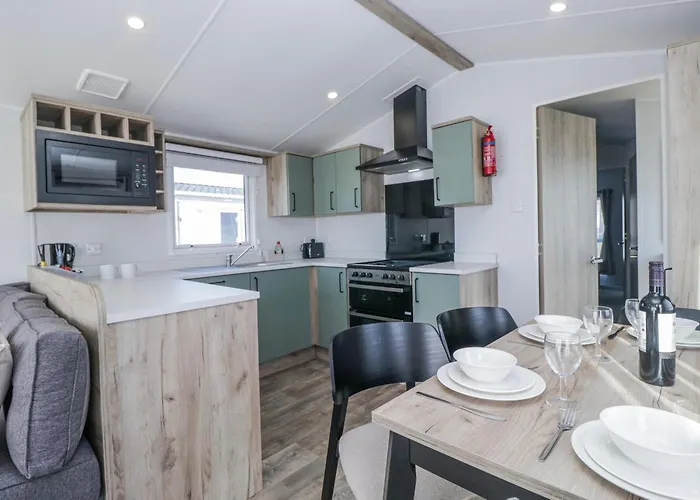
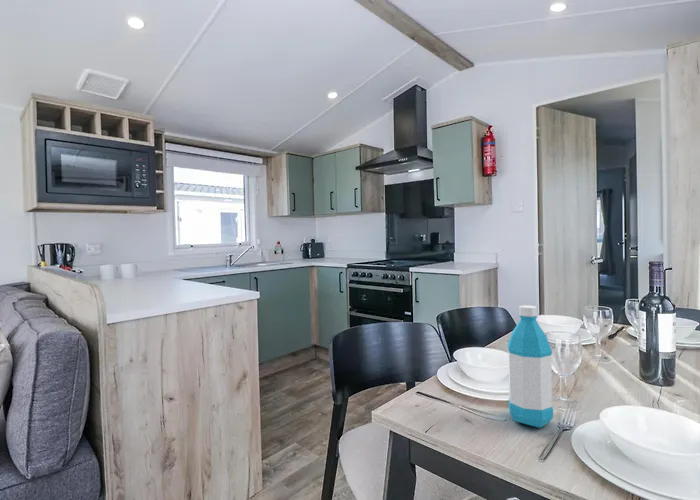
+ water bottle [506,304,554,429]
